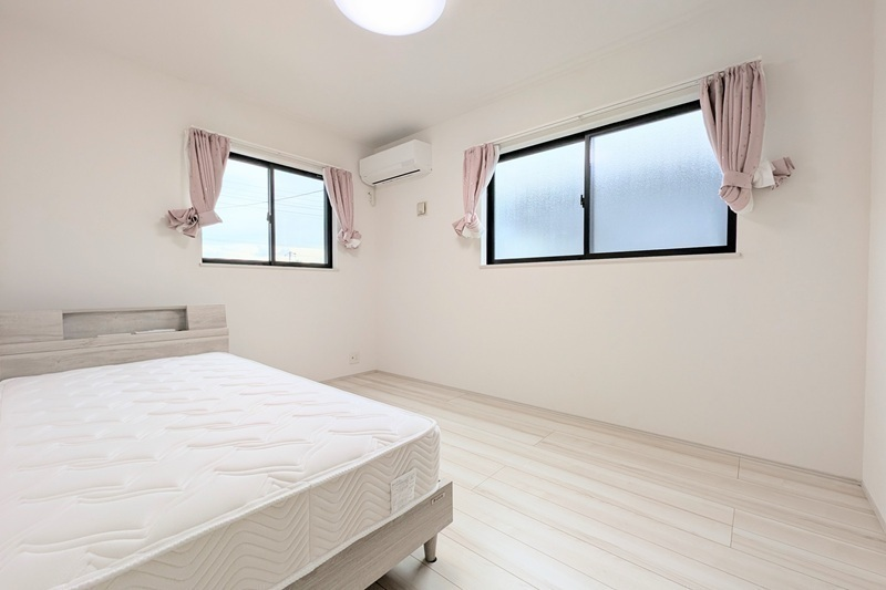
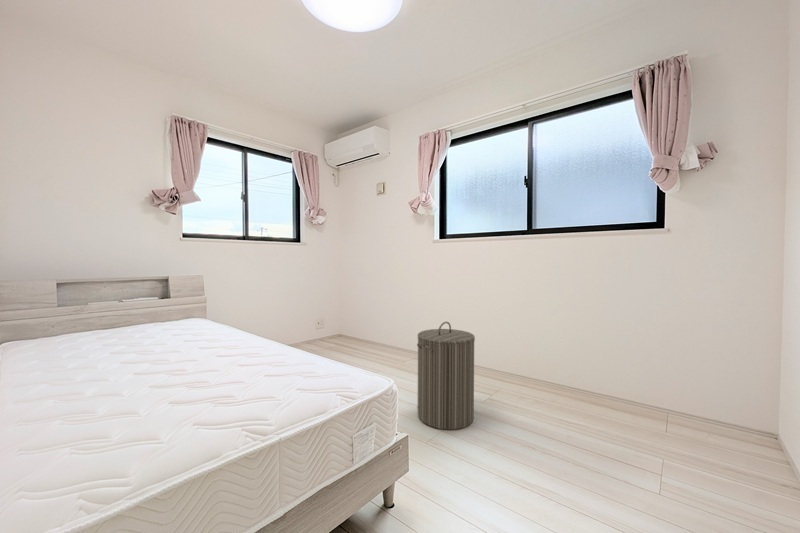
+ laundry hamper [416,321,476,431]
